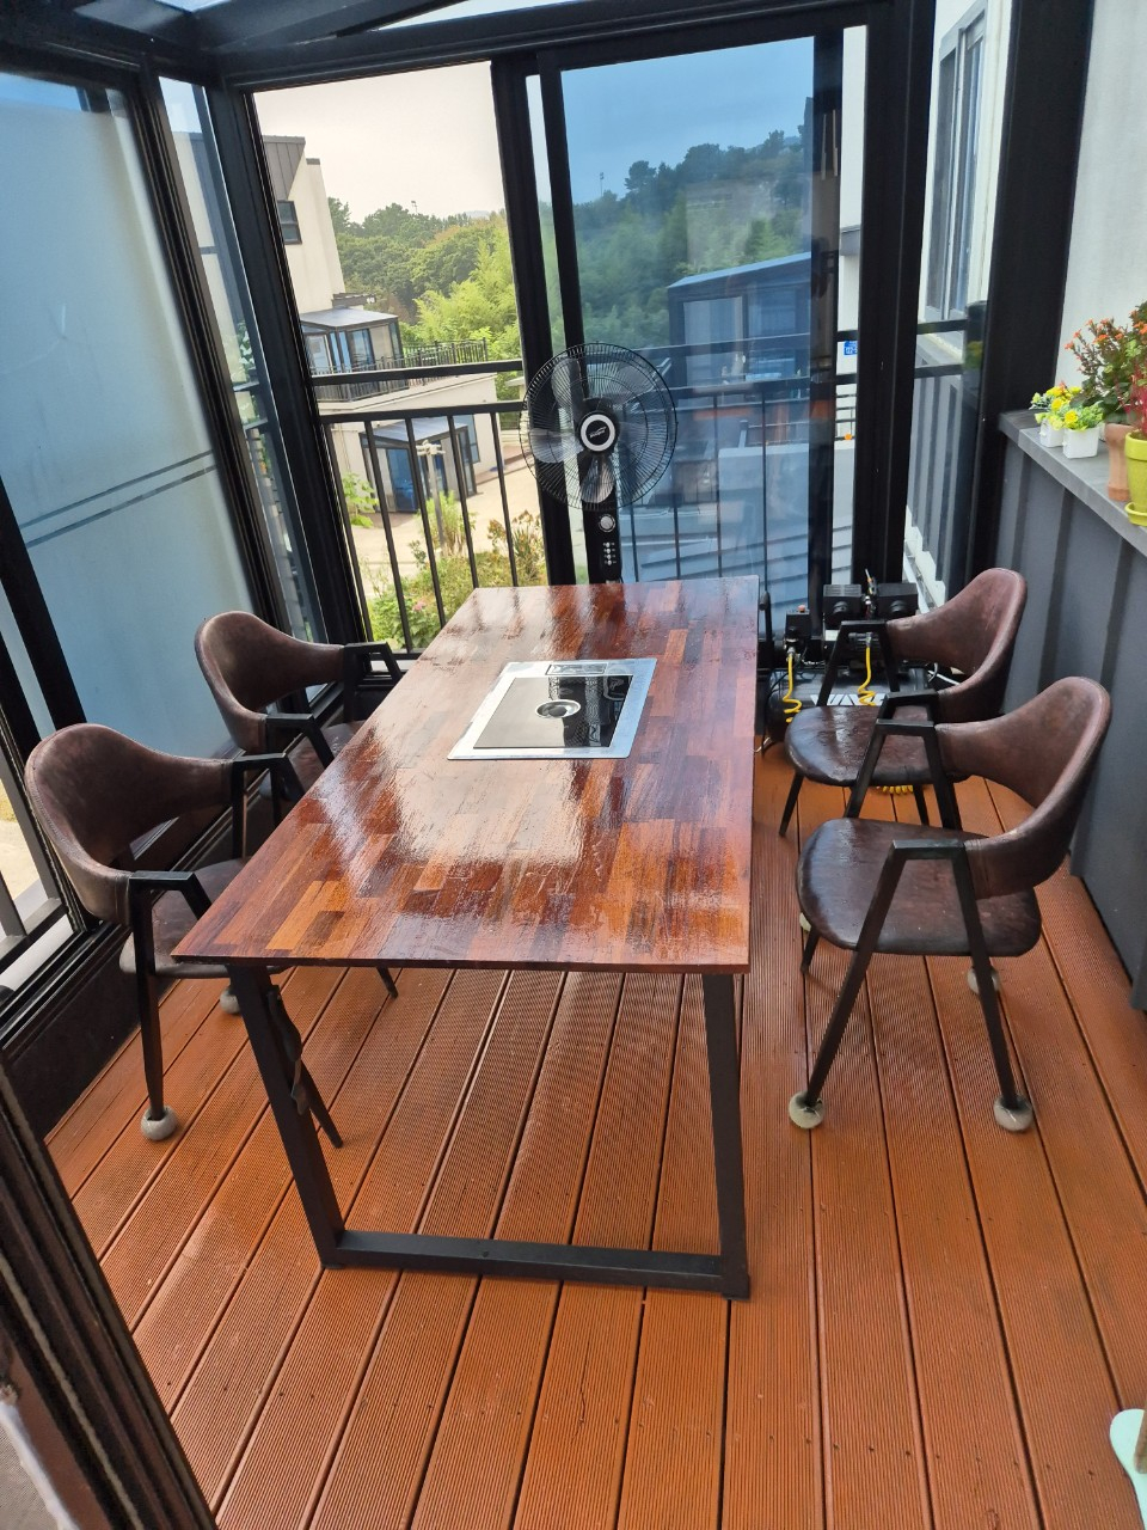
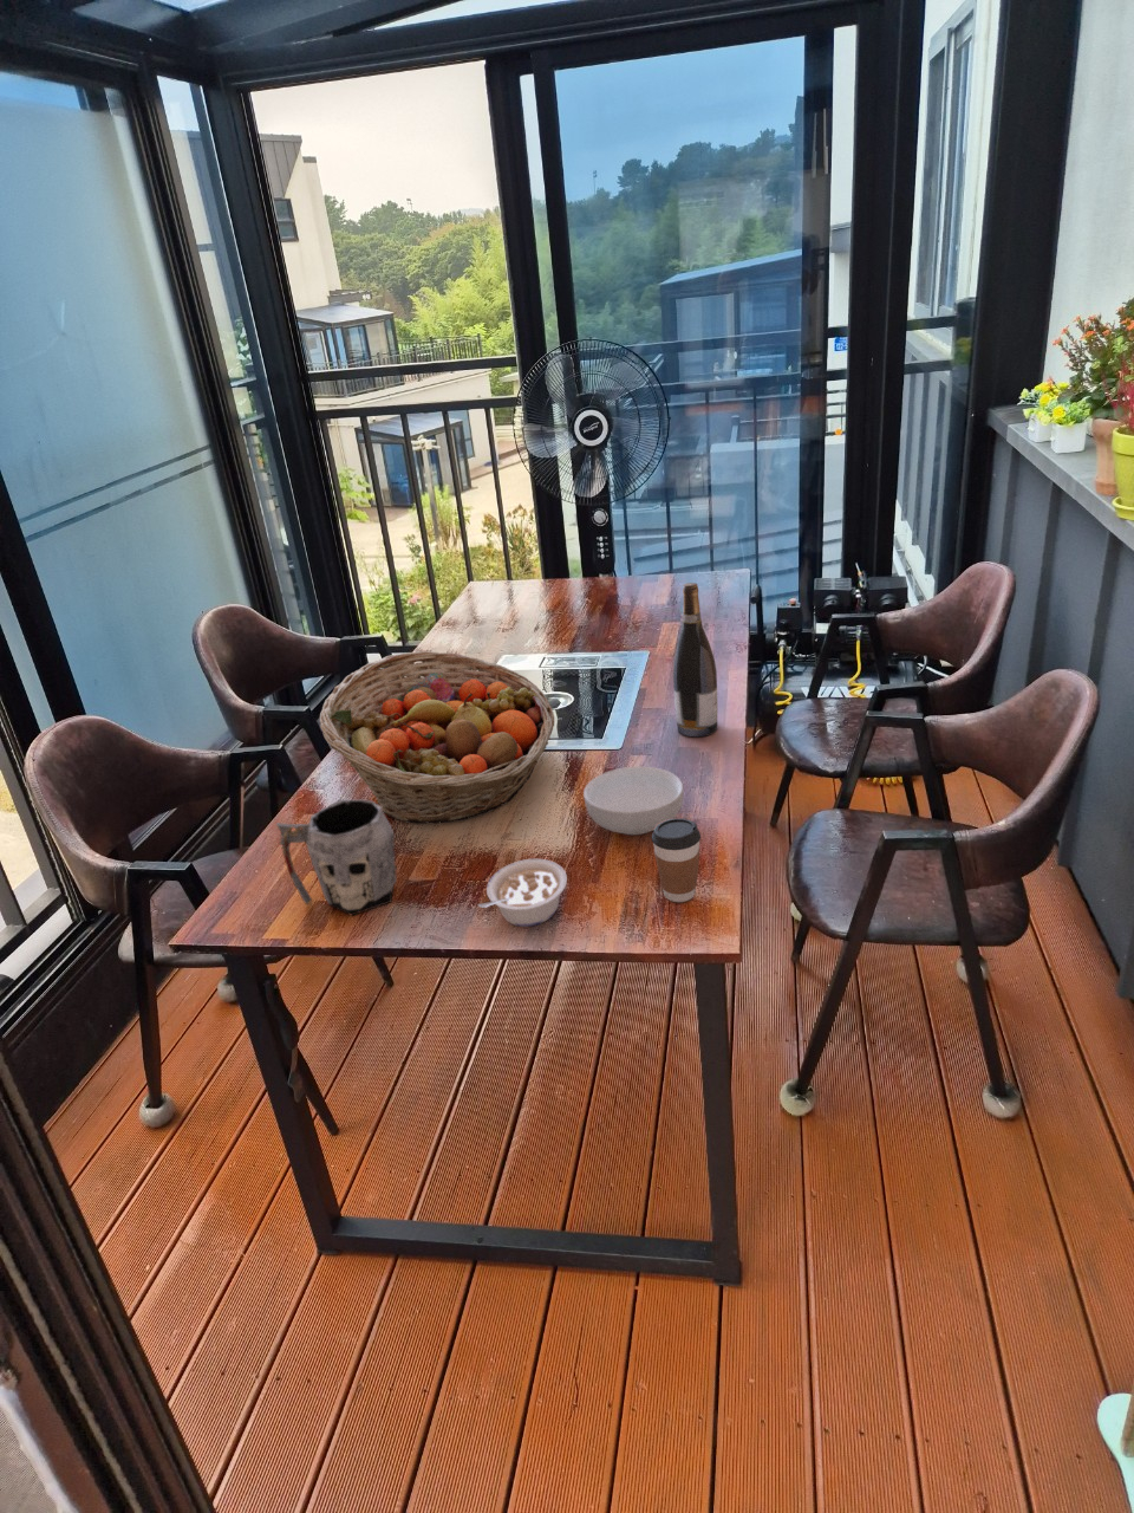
+ fruit basket [319,650,555,826]
+ legume [476,858,568,928]
+ wine bottle [672,581,719,737]
+ mug [275,798,398,917]
+ coffee cup [650,817,702,903]
+ cereal bowl [582,766,684,835]
